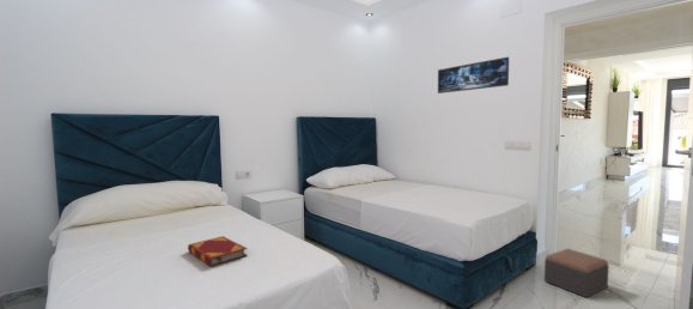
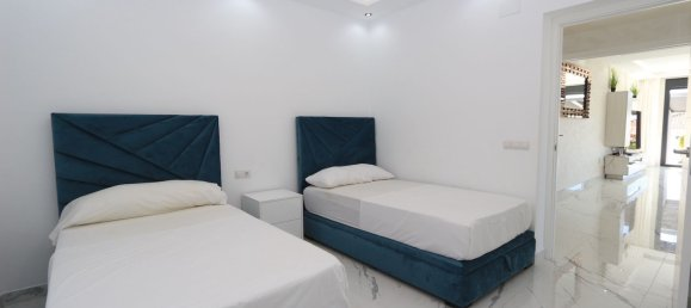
- hardback book [187,235,249,268]
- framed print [437,56,510,95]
- footstool [543,248,610,298]
